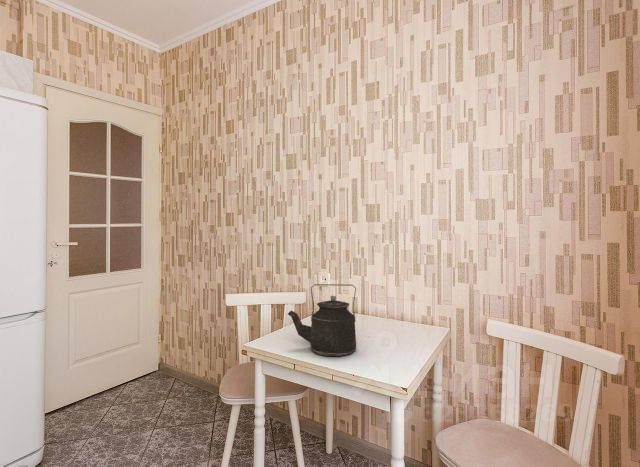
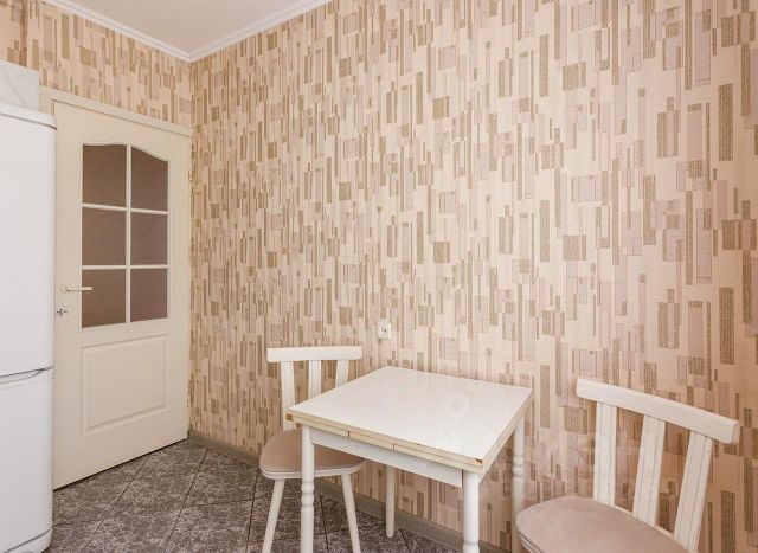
- kettle [287,283,357,357]
